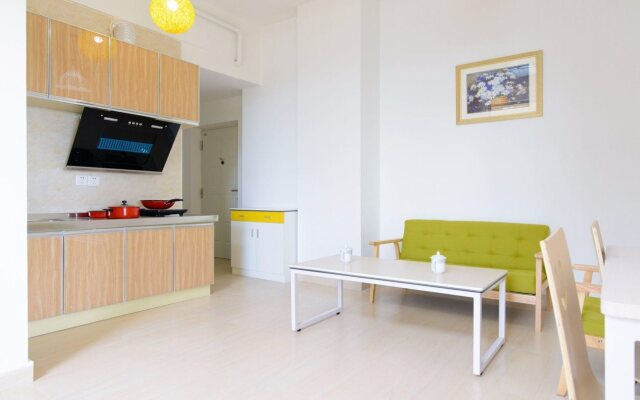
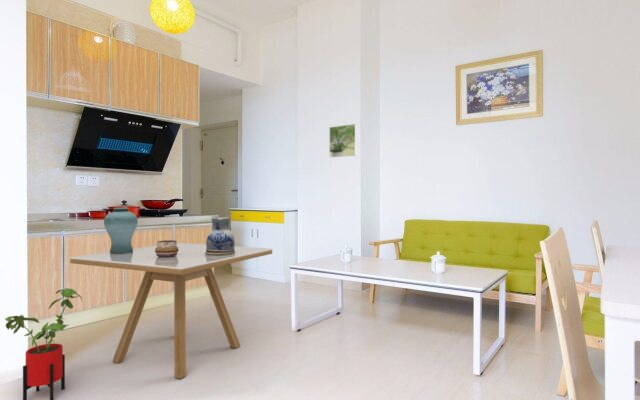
+ ceramic pitcher [205,214,236,256]
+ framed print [328,123,358,159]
+ dining table [69,242,273,380]
+ house plant [4,287,83,400]
+ decorative bowl [155,239,179,257]
+ vase [103,207,139,254]
